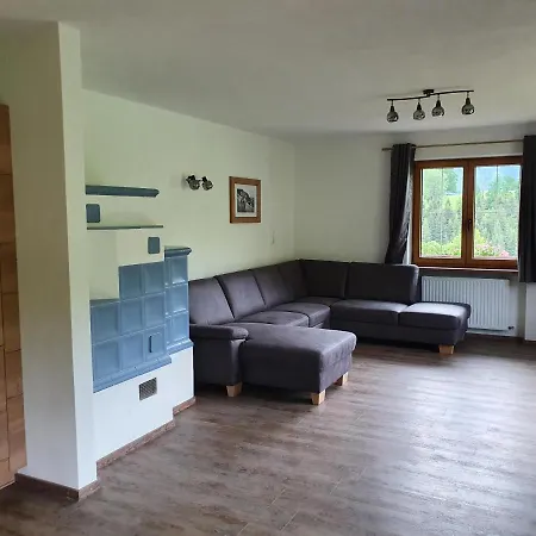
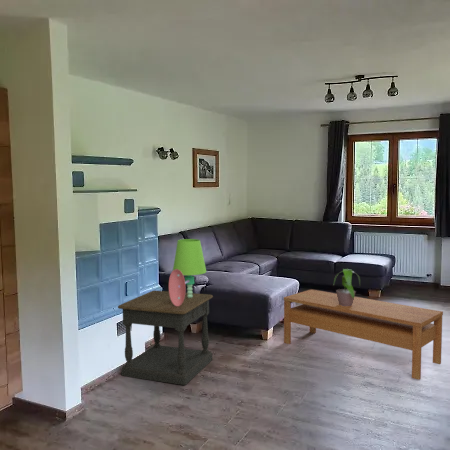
+ lampshade [168,238,207,306]
+ coffee table [283,288,444,381]
+ potted plant [332,267,361,306]
+ side table [117,289,214,386]
